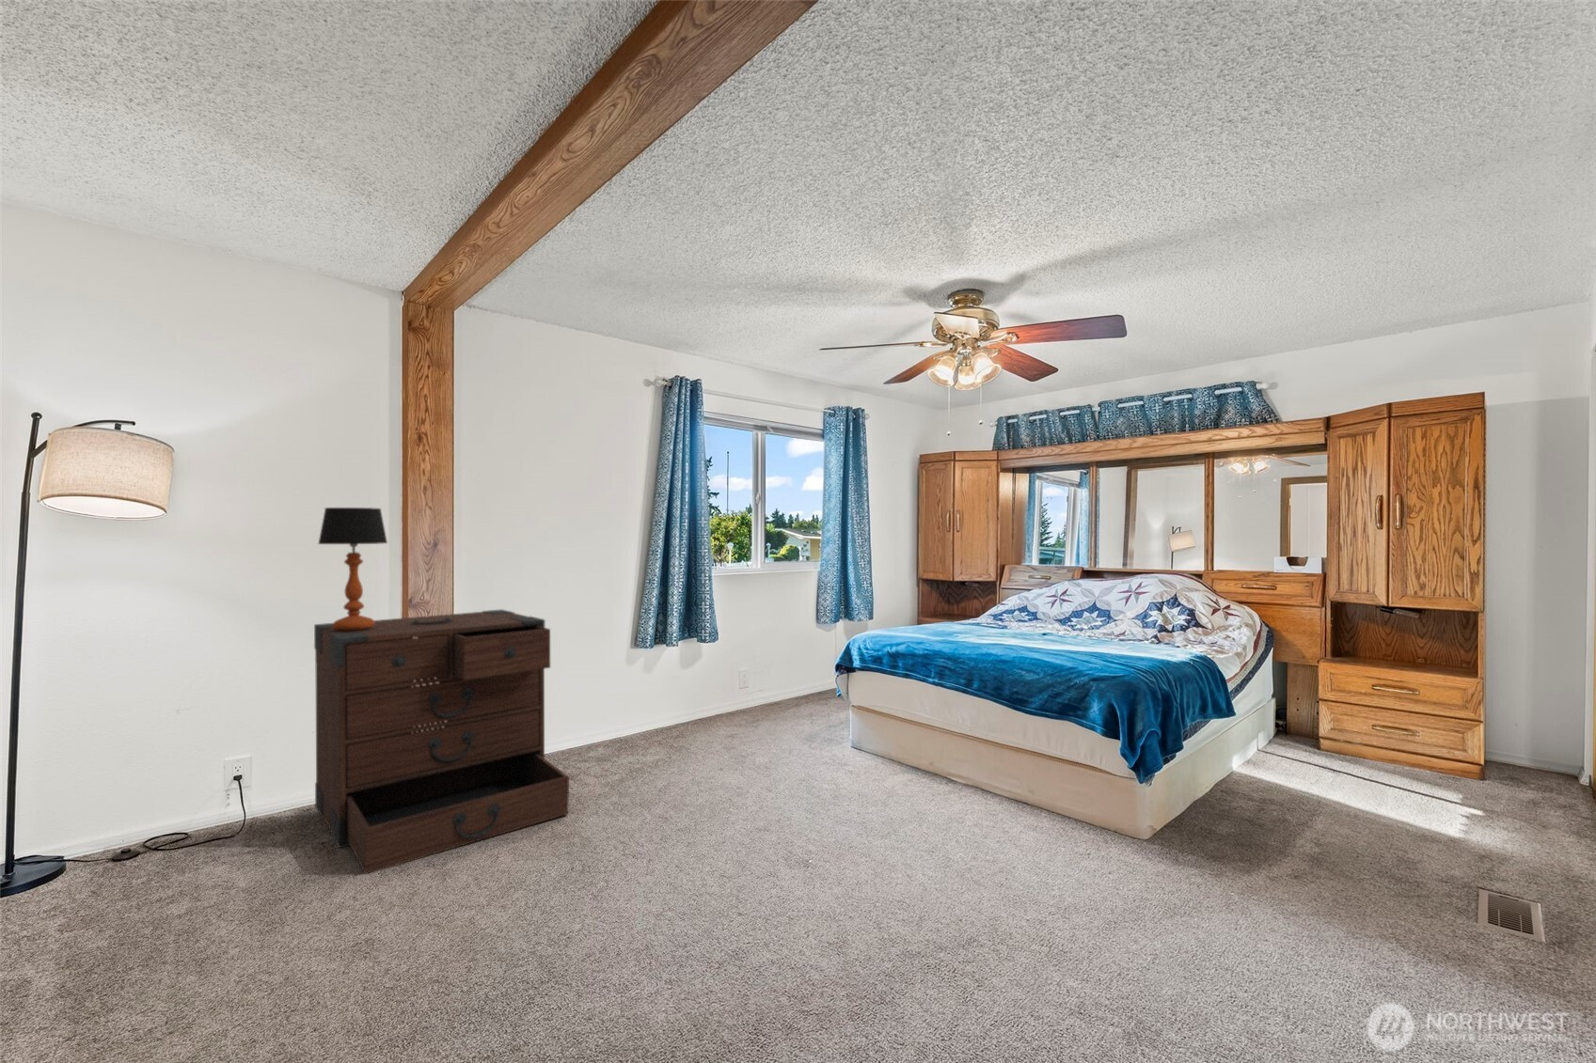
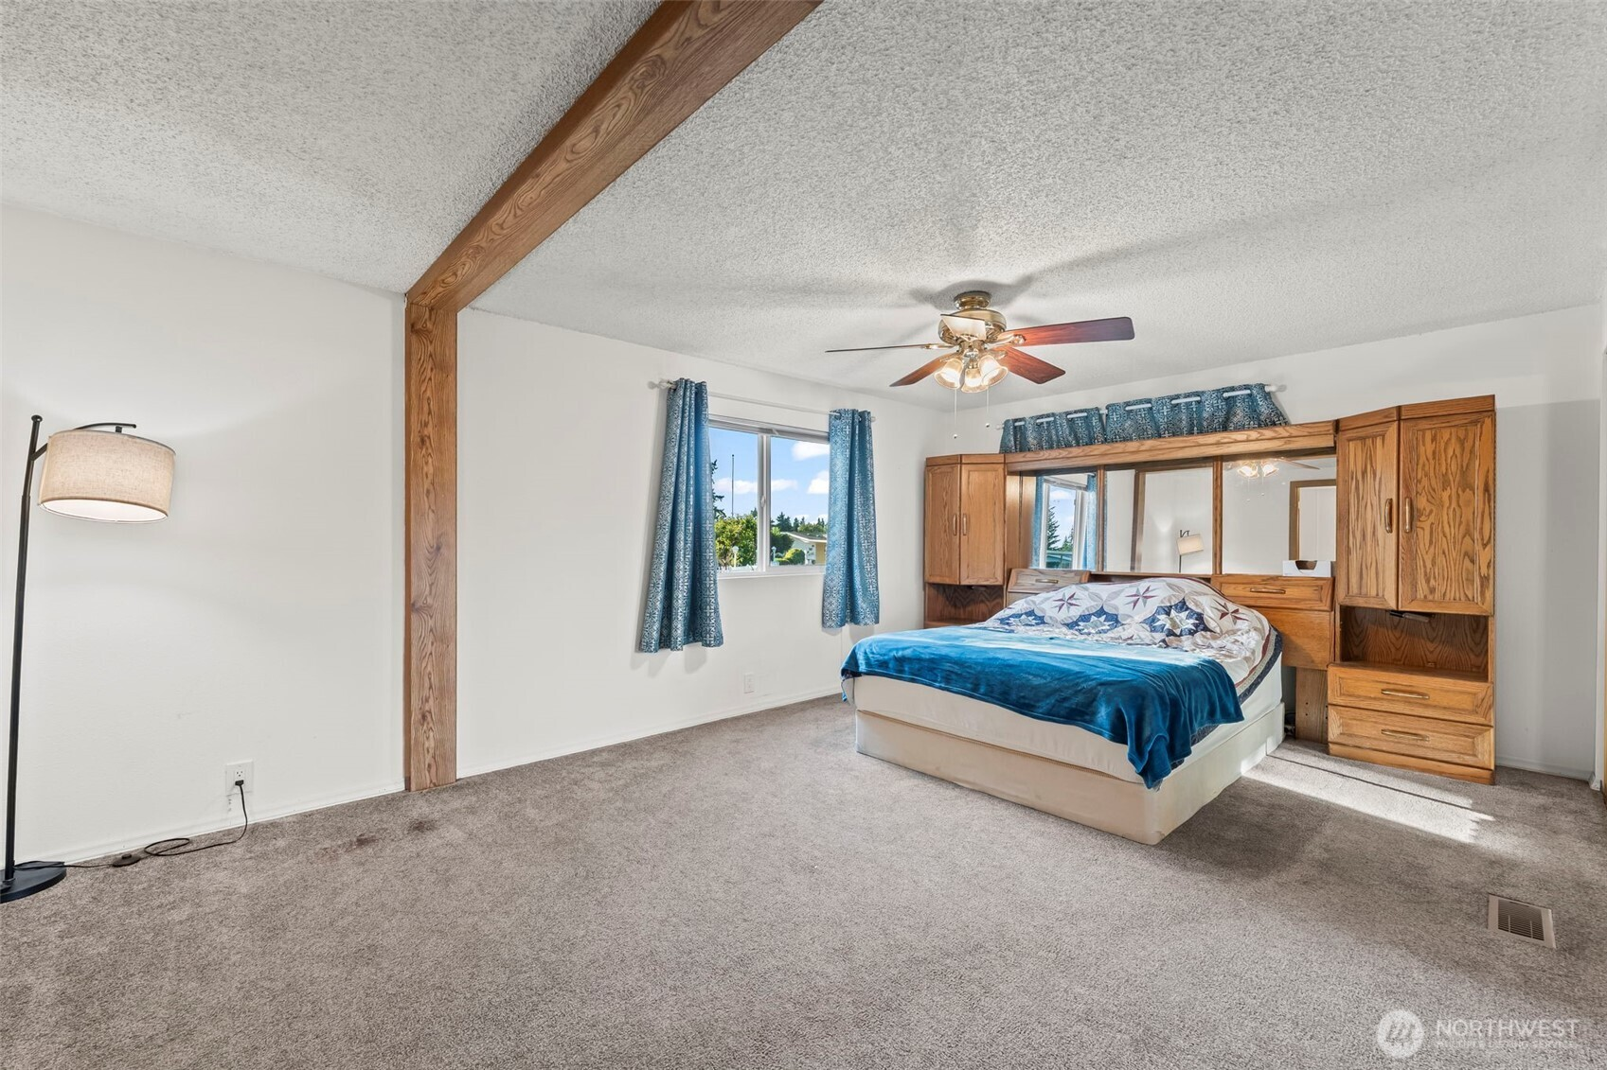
- dresser [313,609,570,876]
- table lamp [317,507,388,631]
